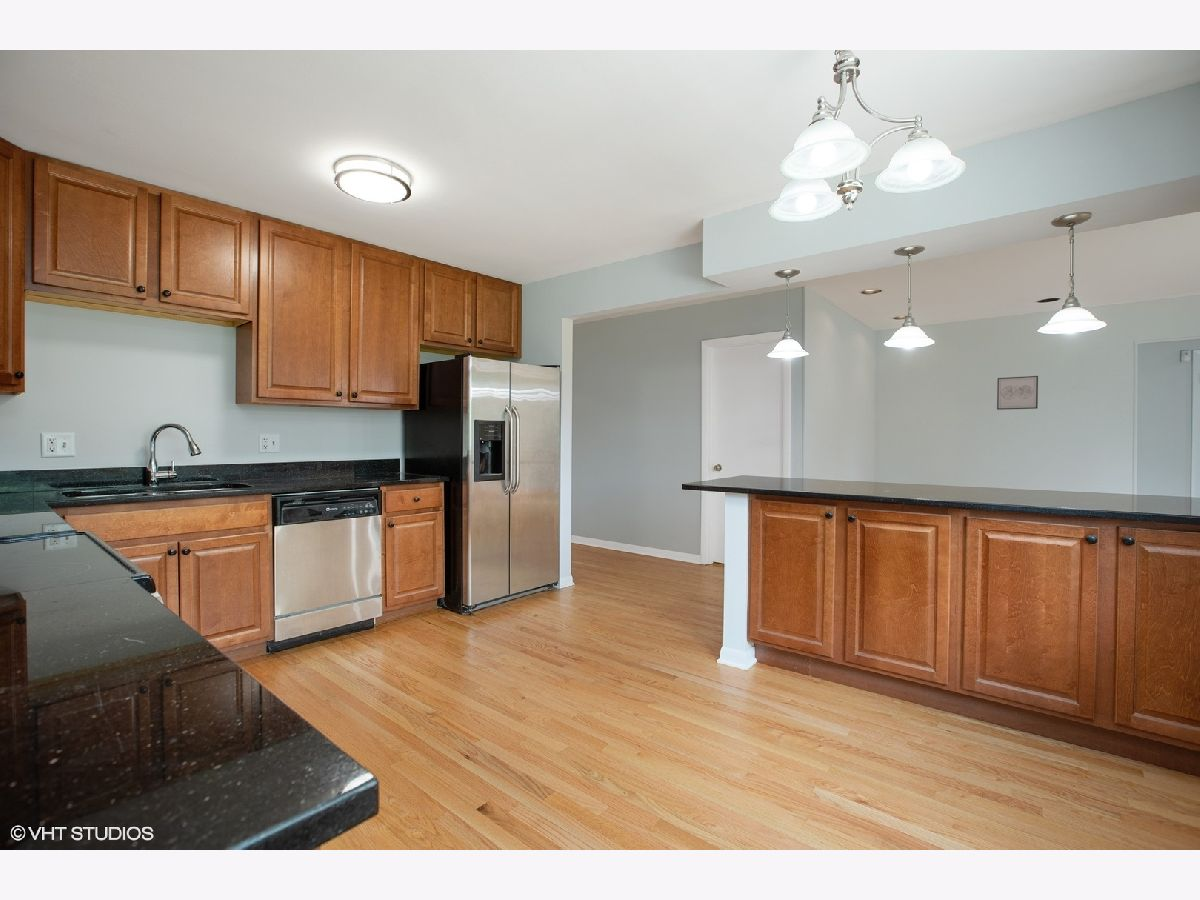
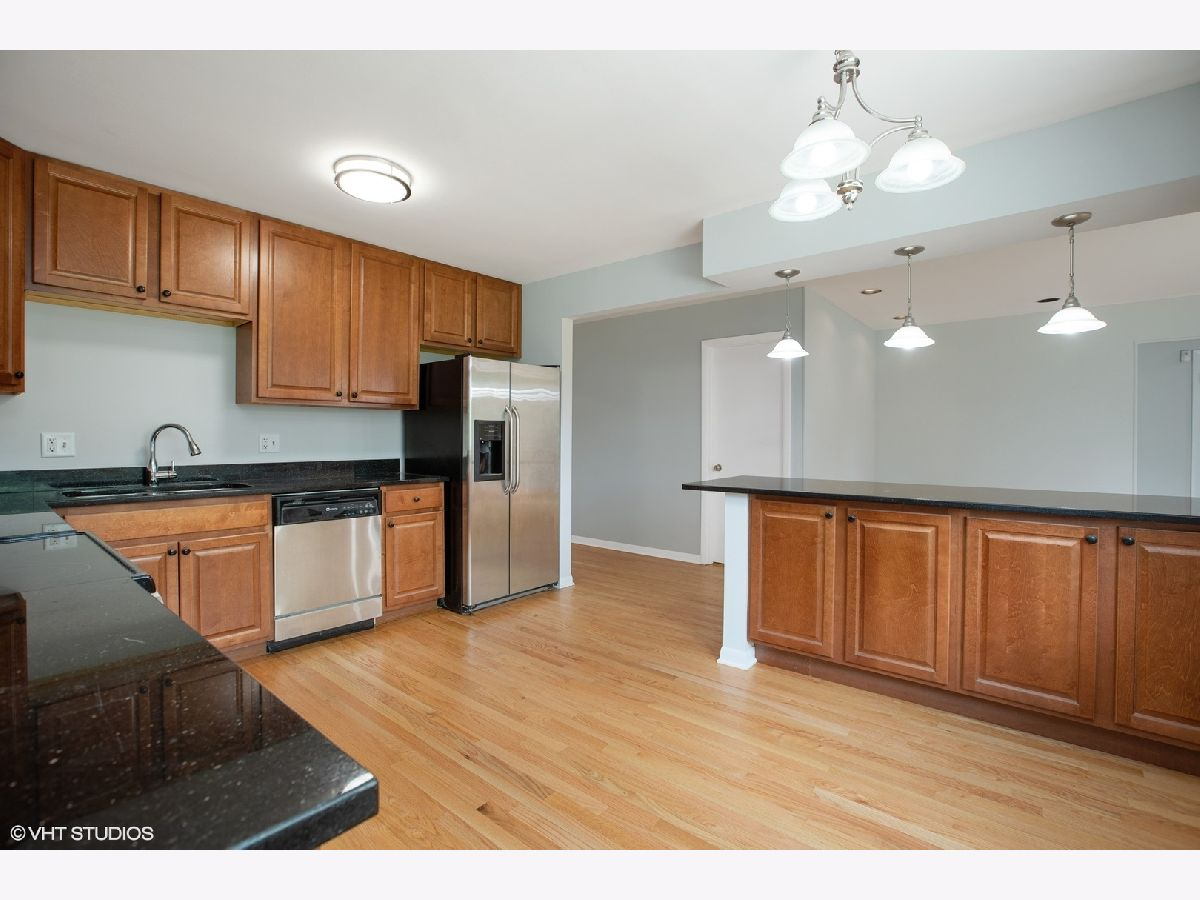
- wall art [996,375,1039,411]
